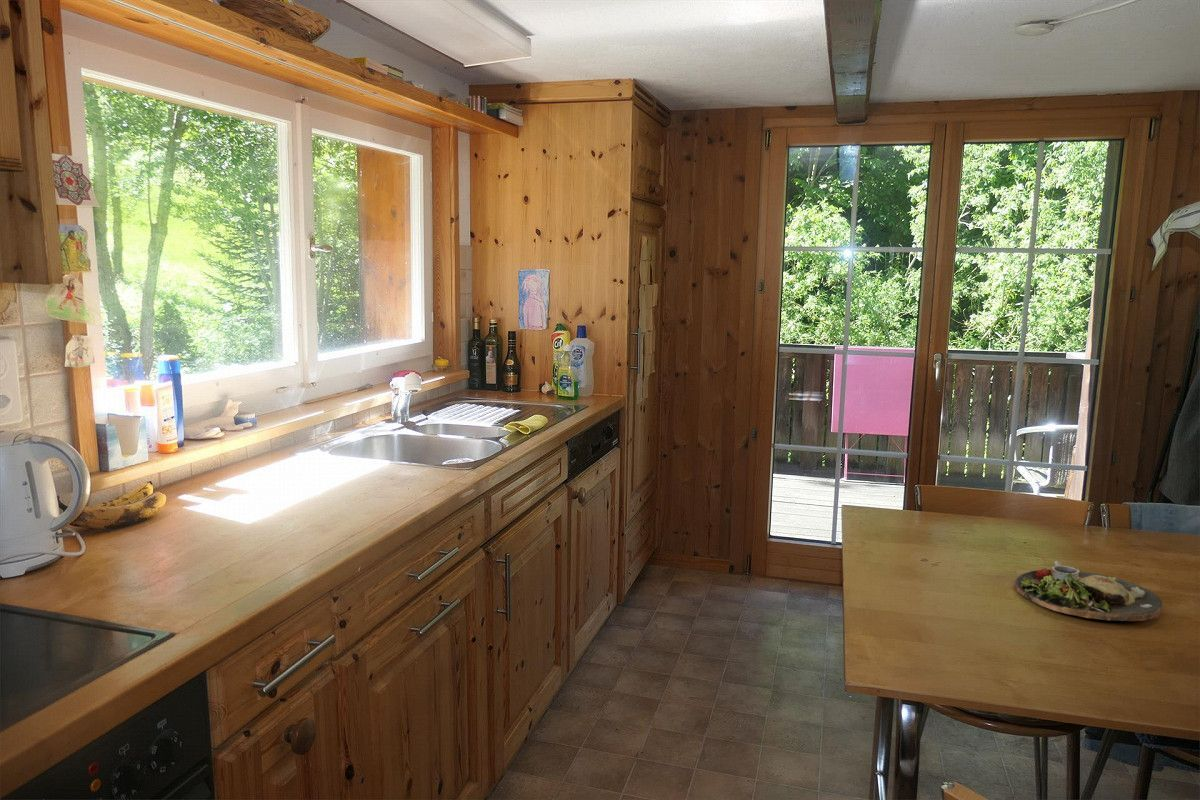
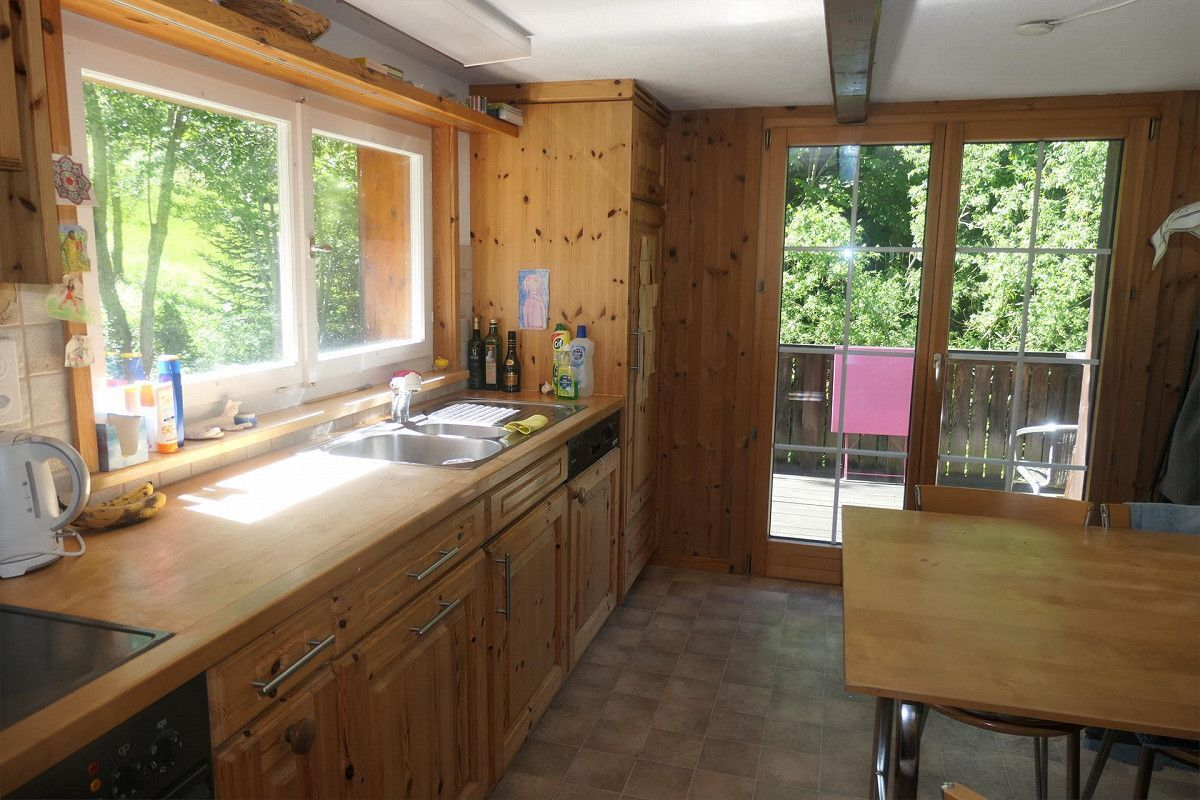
- dinner plate [1014,560,1163,622]
